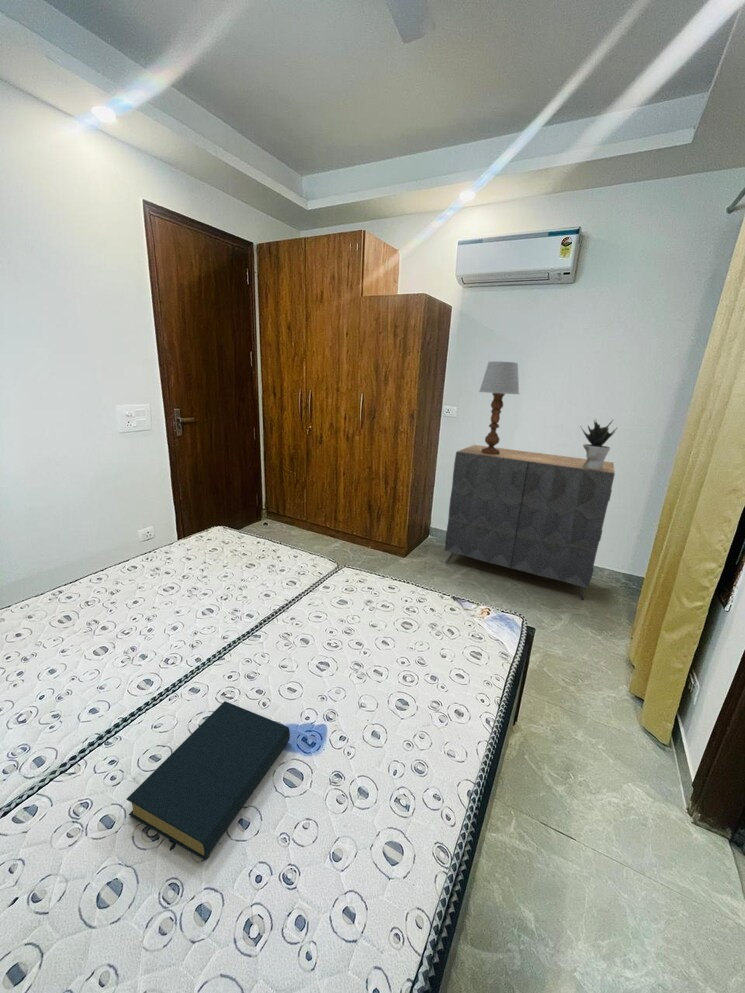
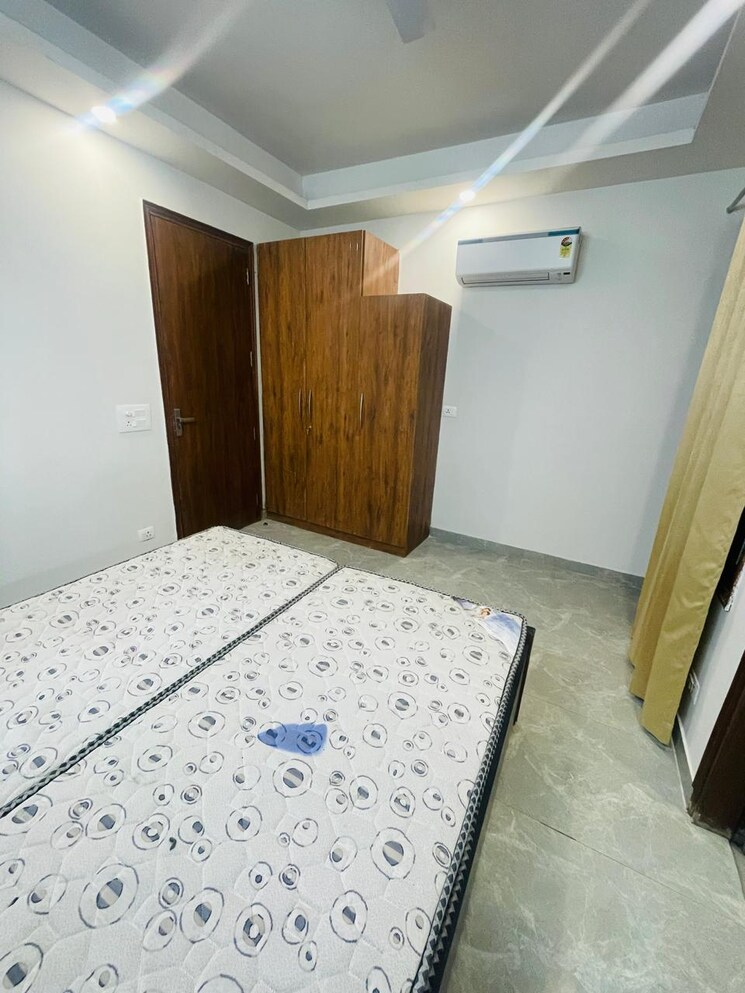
- table lamp [478,360,520,455]
- potted plant [580,418,618,469]
- dresser [444,444,616,601]
- hardback book [125,700,291,860]
